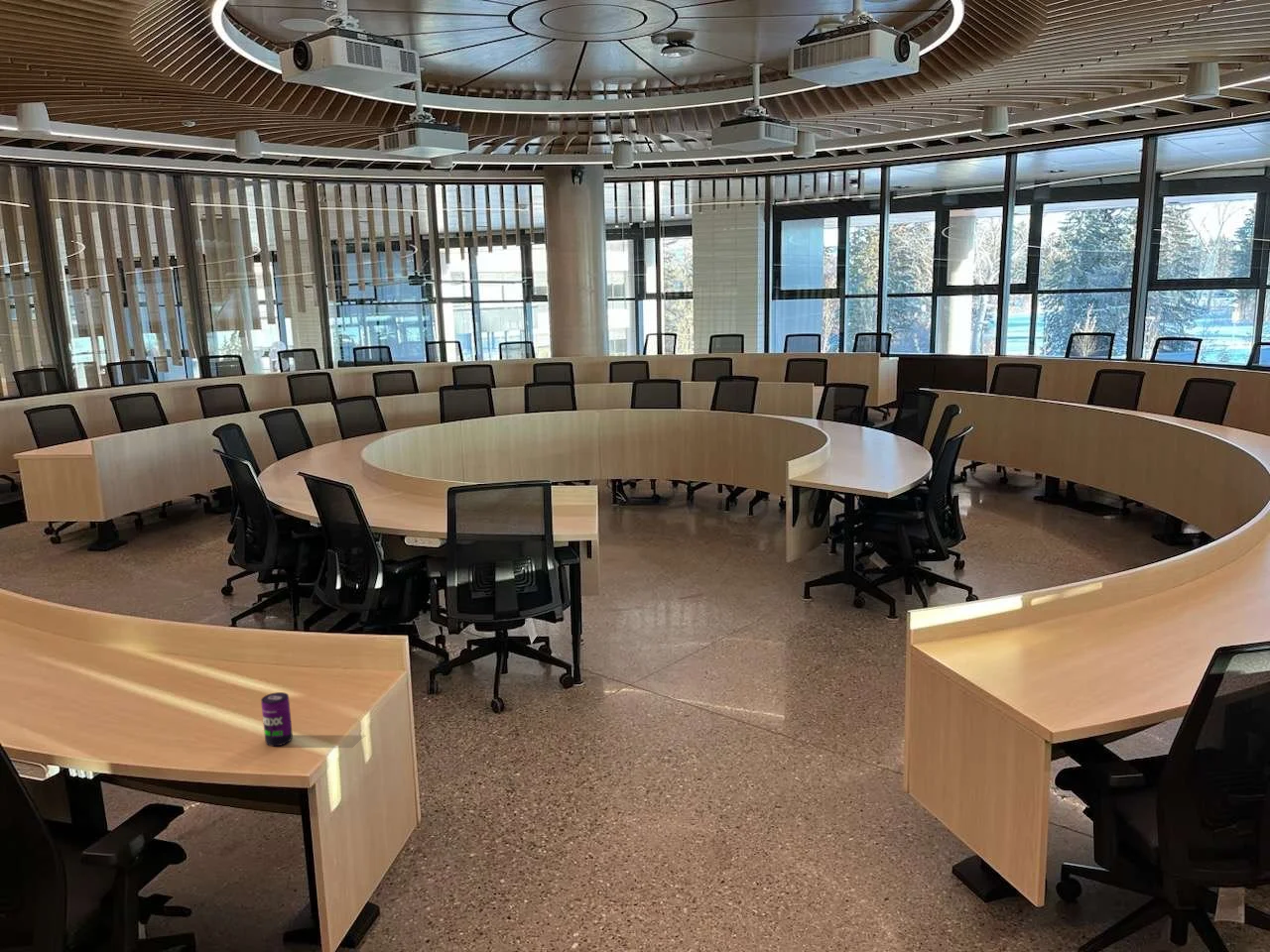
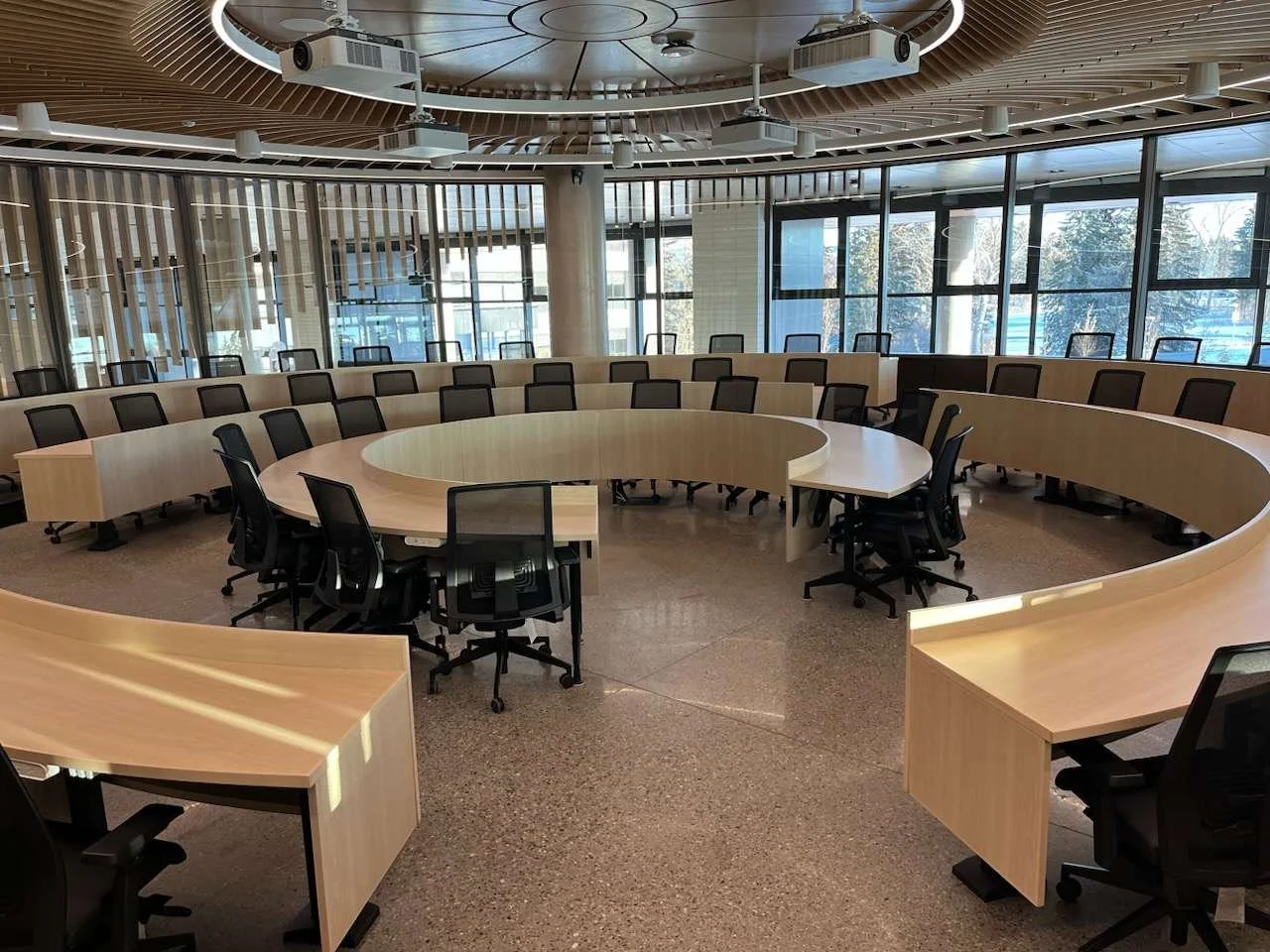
- beverage can [260,691,294,747]
